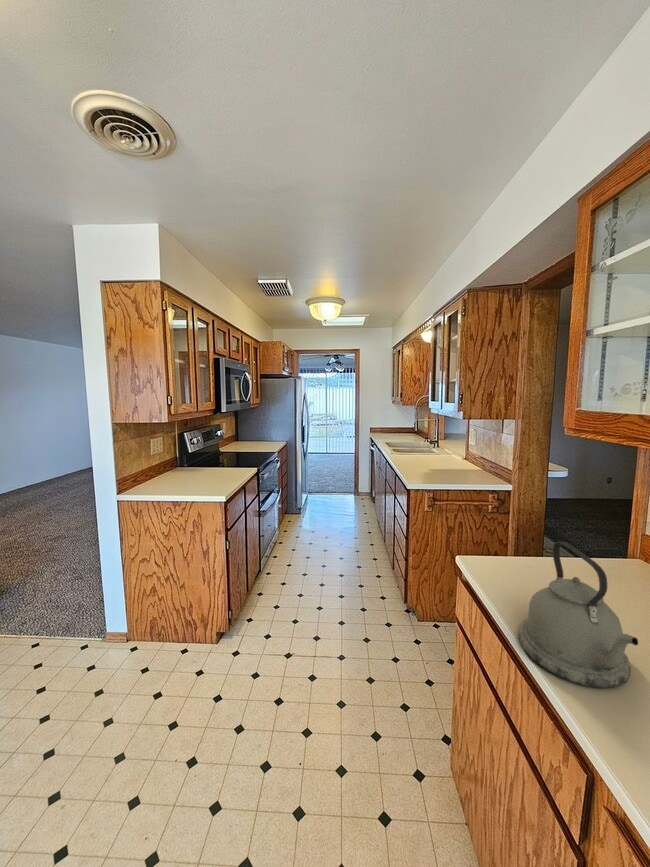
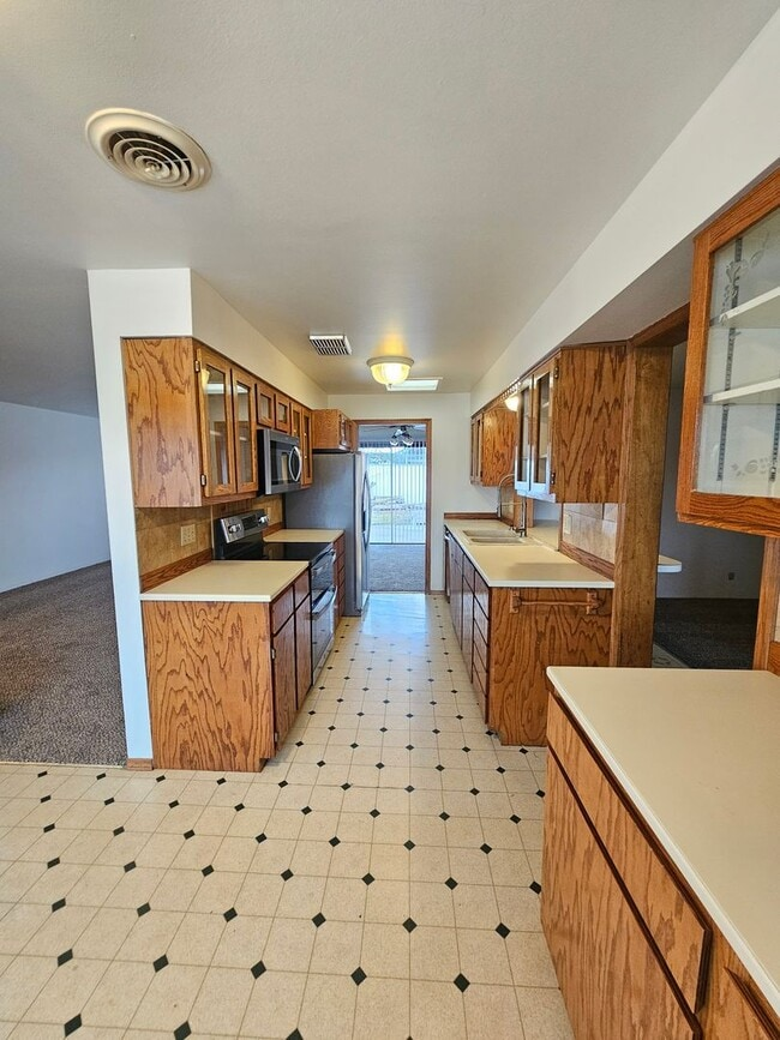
- kettle [517,541,639,689]
